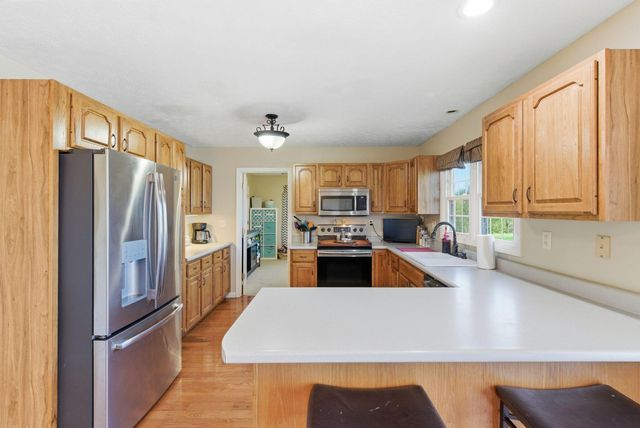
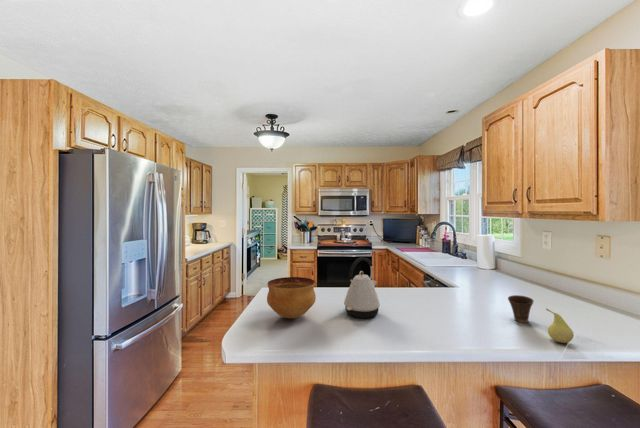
+ bowl [266,276,317,319]
+ fruit [545,307,575,344]
+ cup [507,294,535,324]
+ kettle [343,256,381,319]
